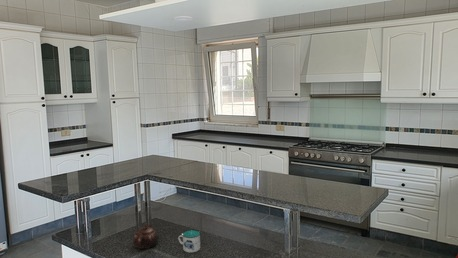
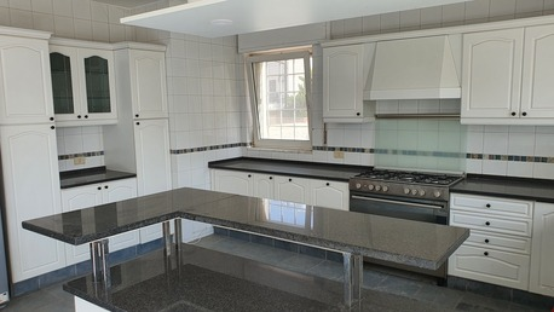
- mug [177,229,202,253]
- teapot [132,223,159,250]
